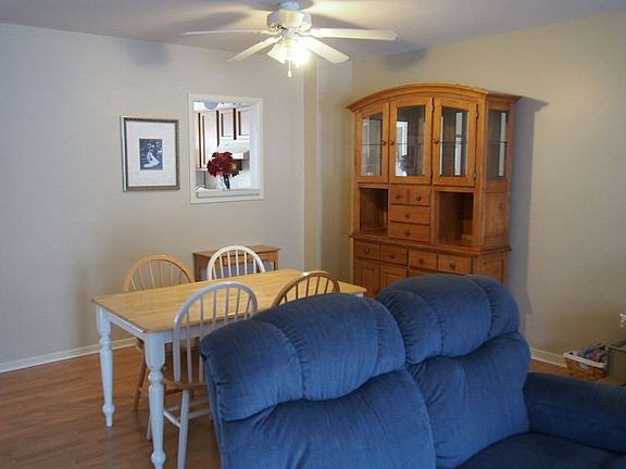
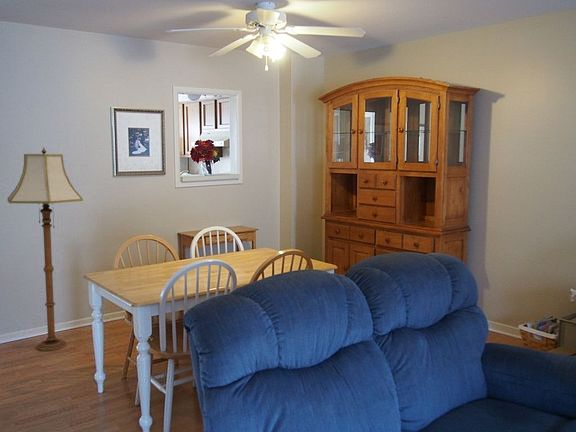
+ floor lamp [7,146,84,352]
